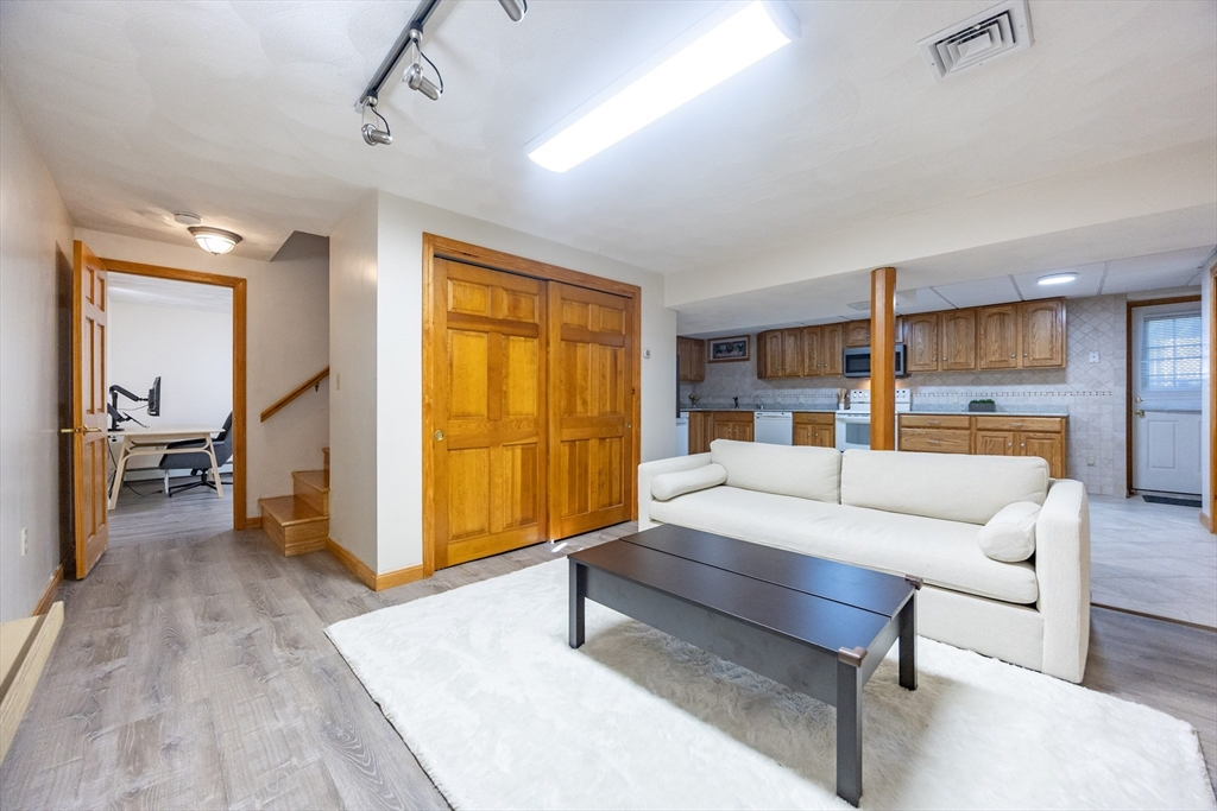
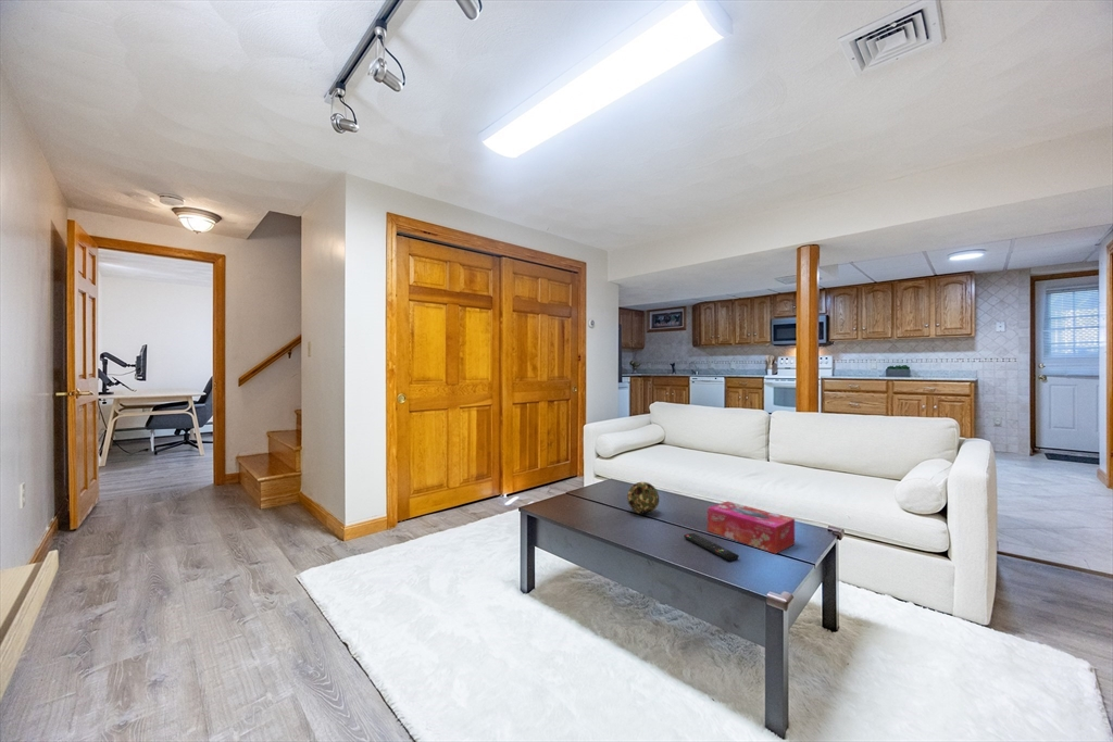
+ decorative ball [626,481,660,515]
+ tissue box [706,500,796,555]
+ remote control [683,532,740,562]
